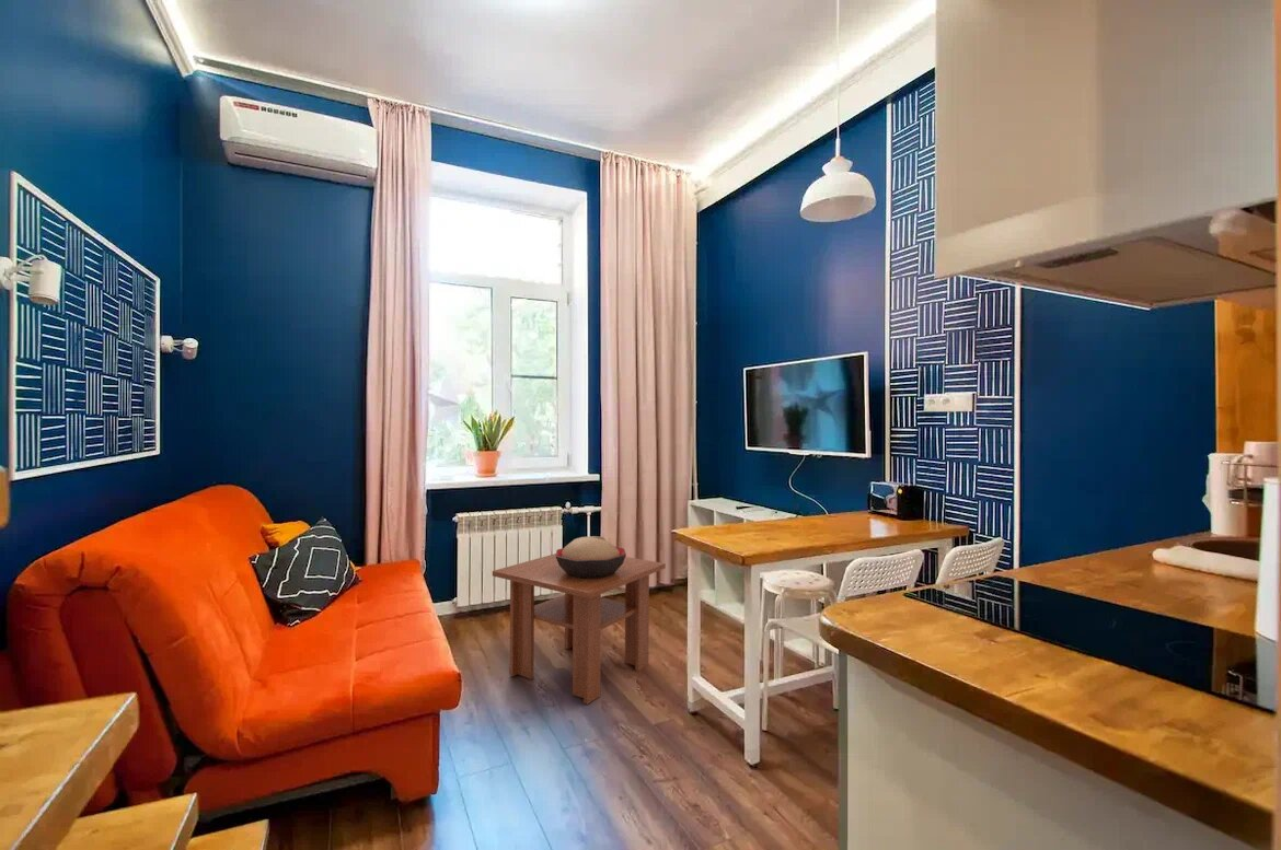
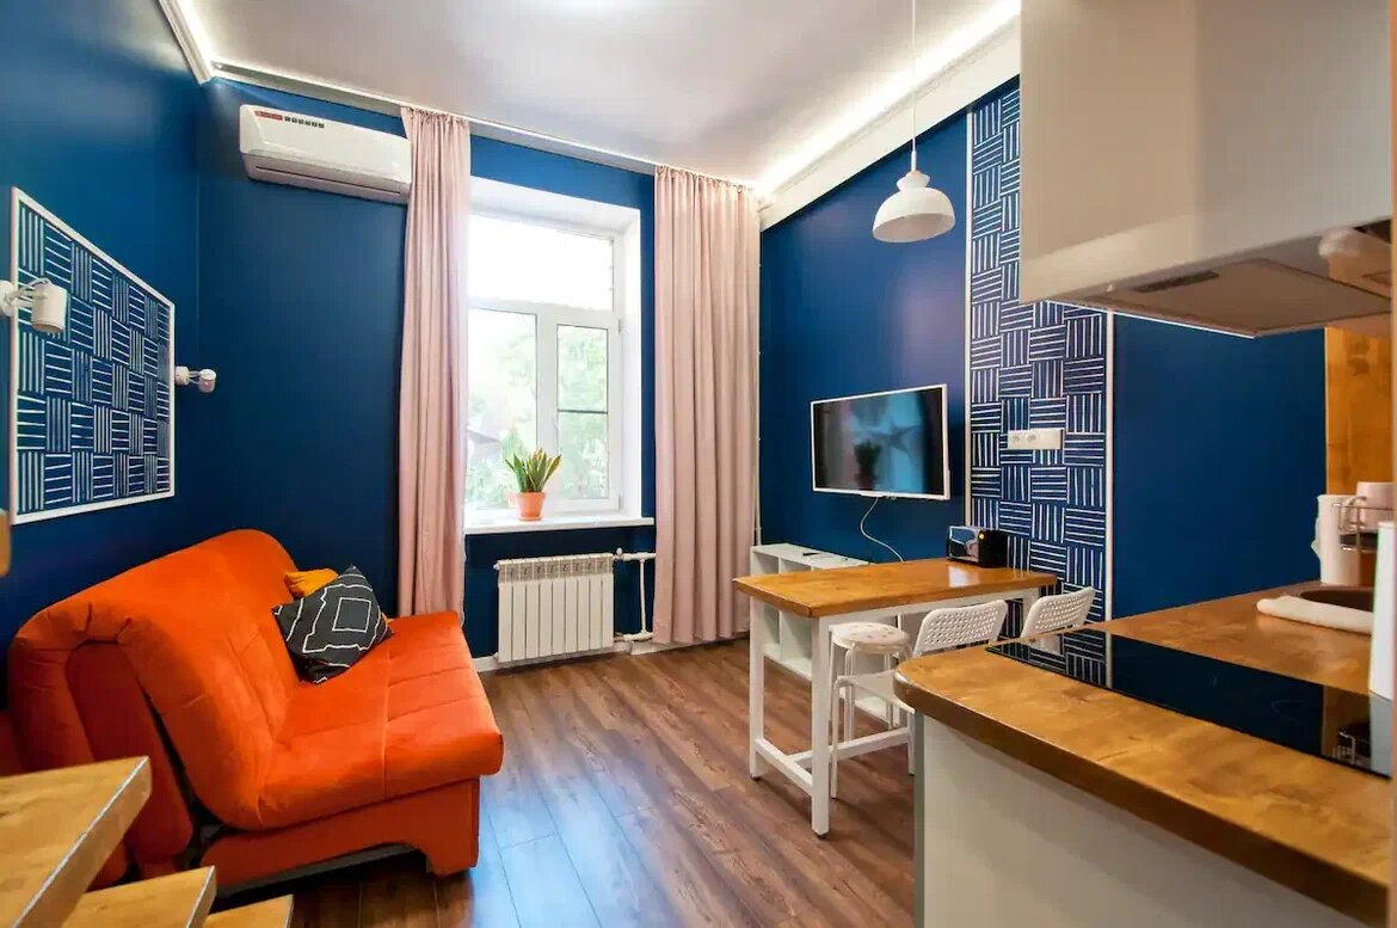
- coffee table [492,552,667,706]
- decorative bowl [555,535,627,579]
